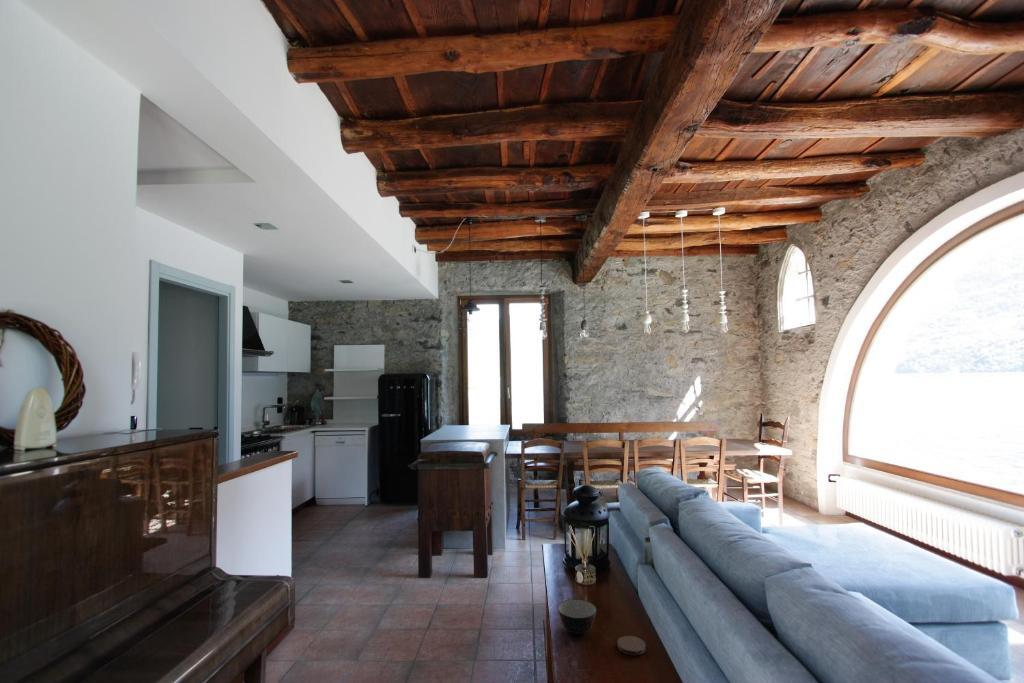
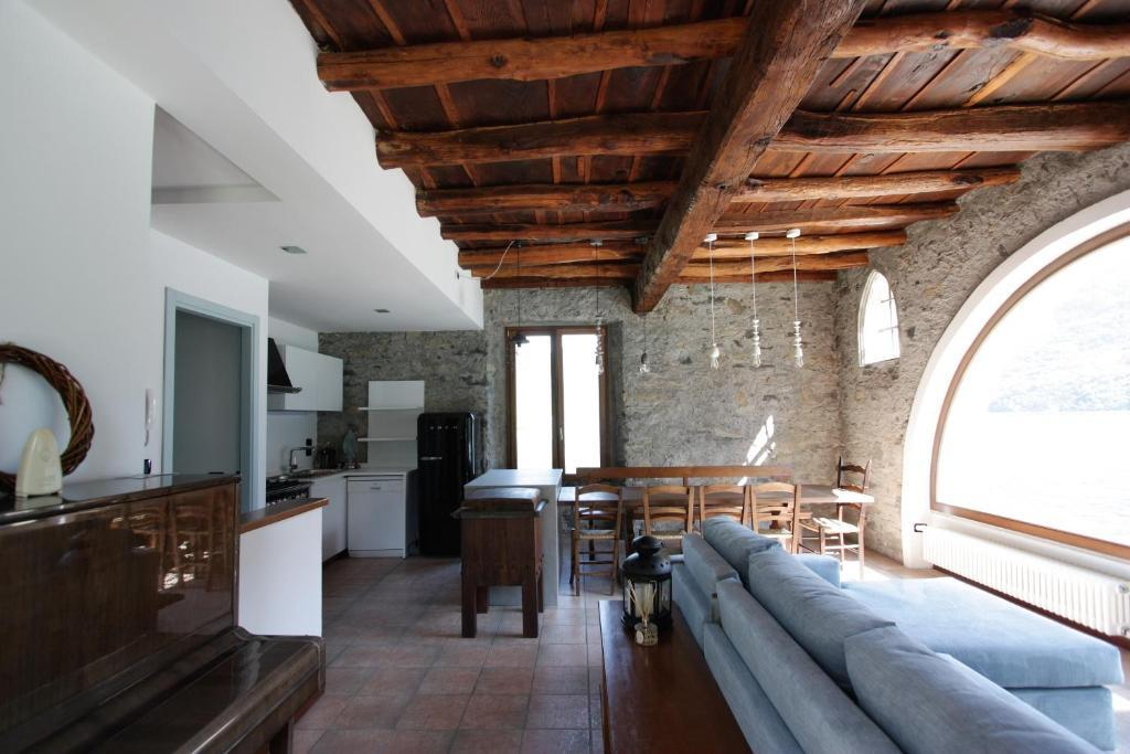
- soup bowl [557,598,598,636]
- coaster [616,635,647,656]
